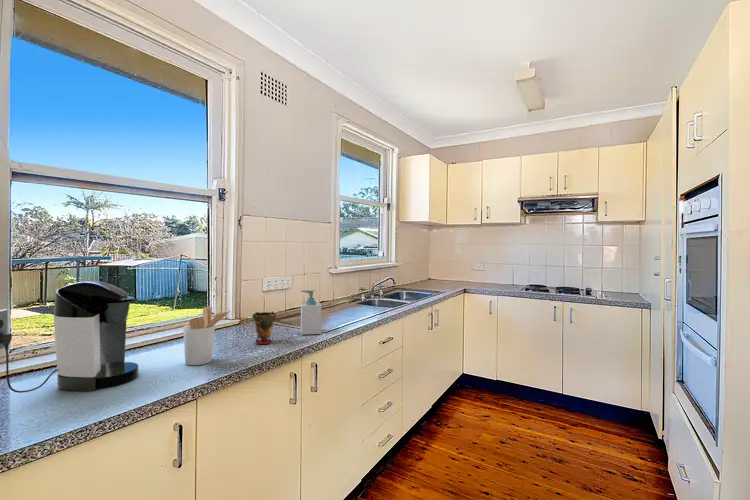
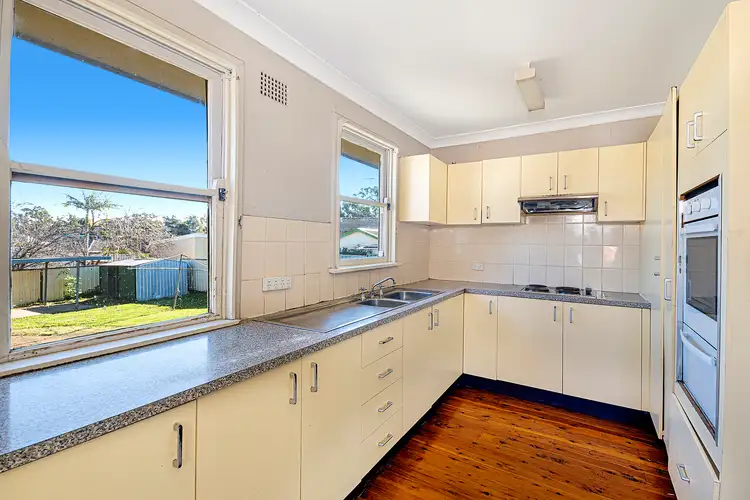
- utensil holder [182,305,232,366]
- soap bottle [300,289,322,336]
- coffee maker [0,280,139,394]
- cup [251,310,277,345]
